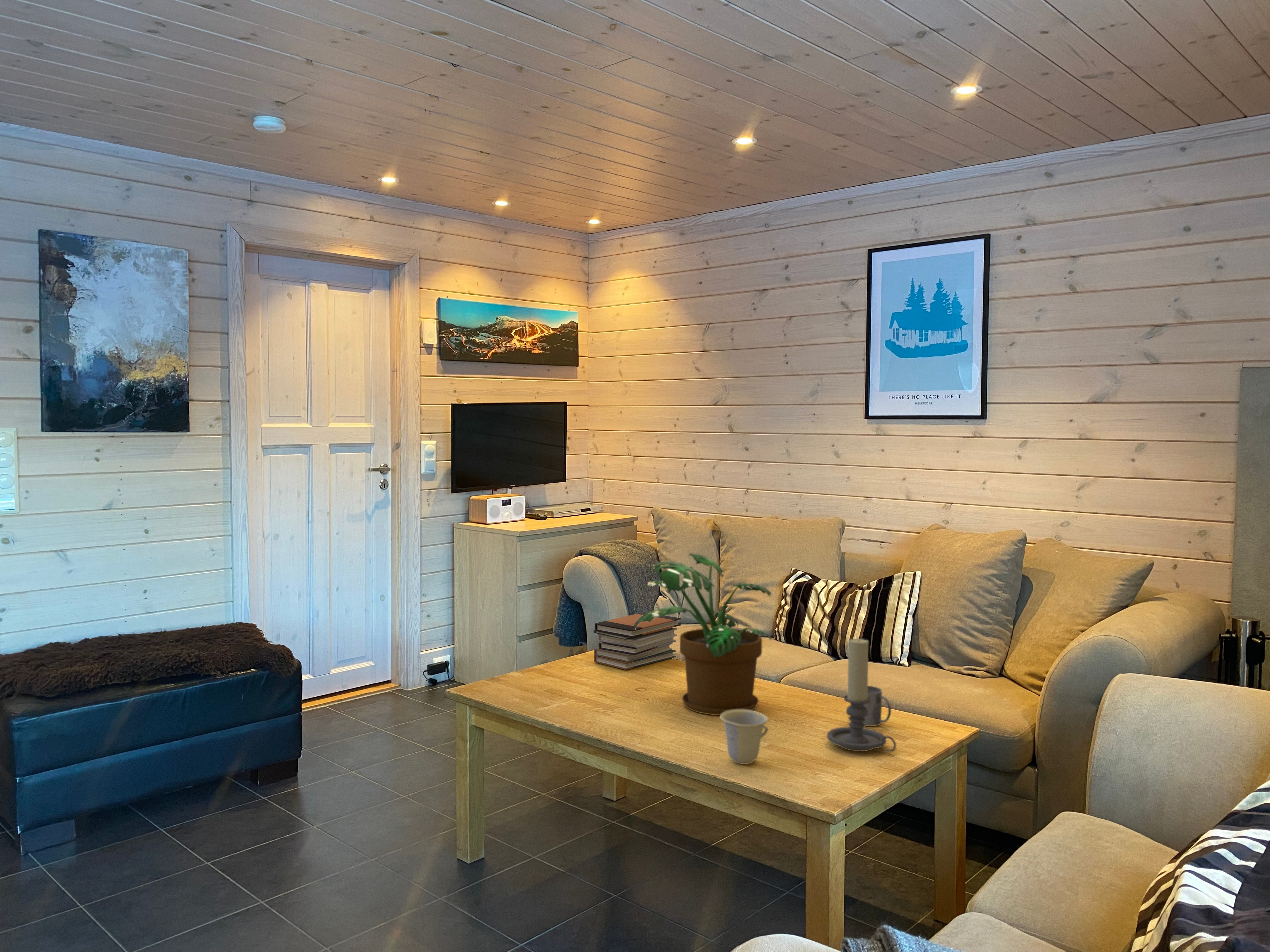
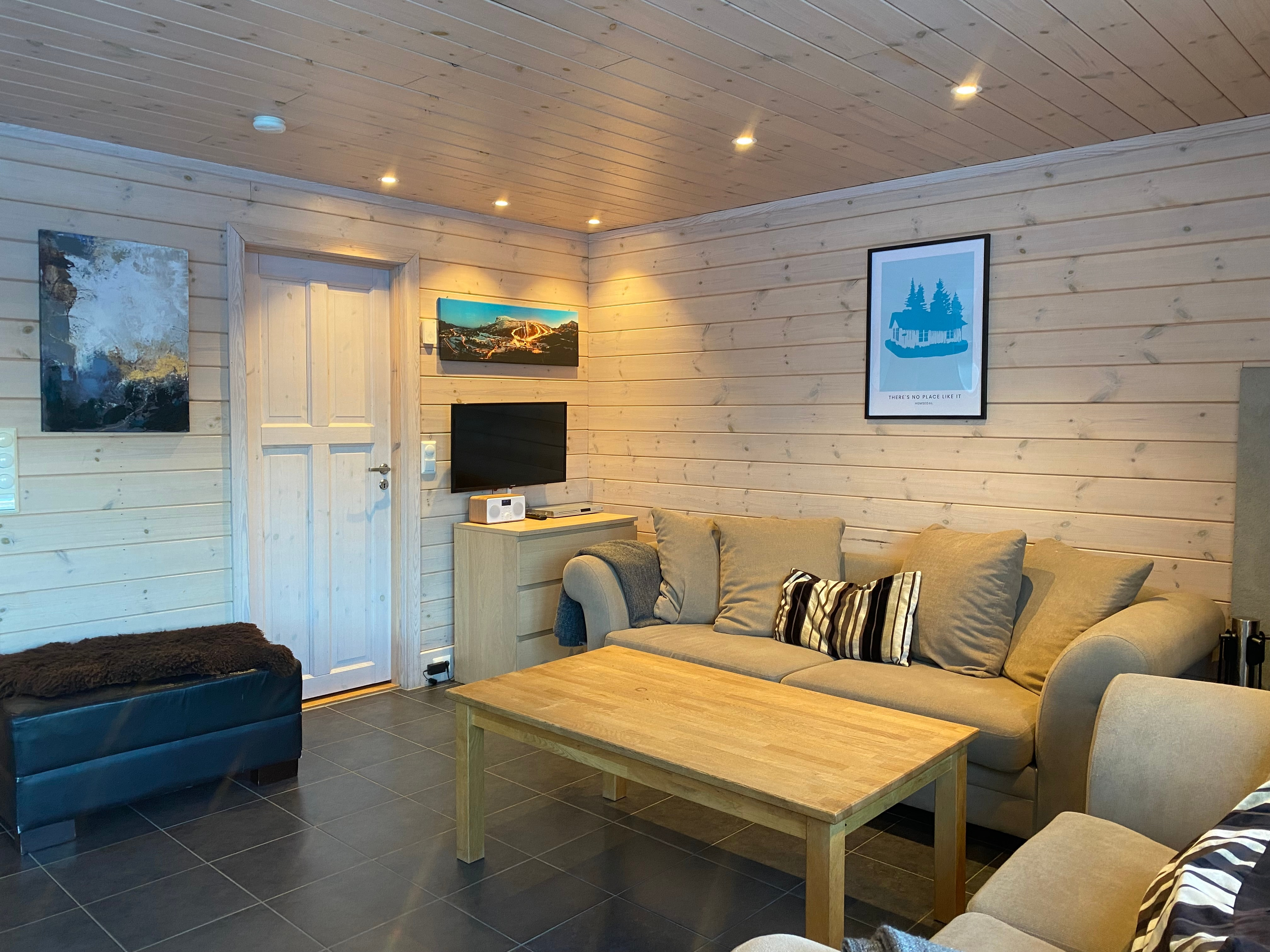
- mug [863,685,891,727]
- book stack [593,612,681,670]
- potted plant [634,553,772,716]
- candle holder [827,638,896,752]
- cup [720,709,769,764]
